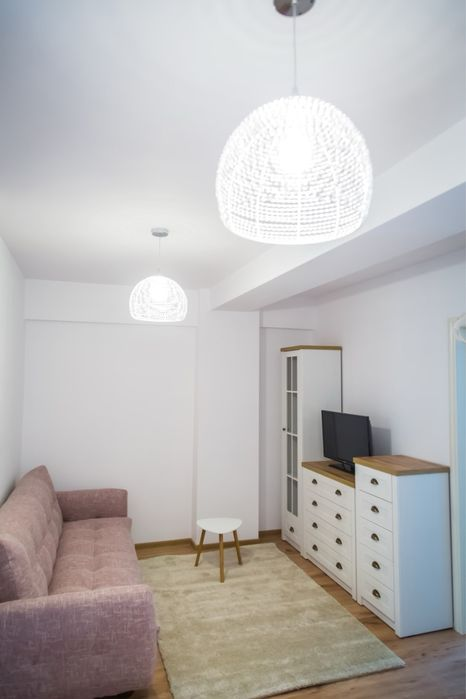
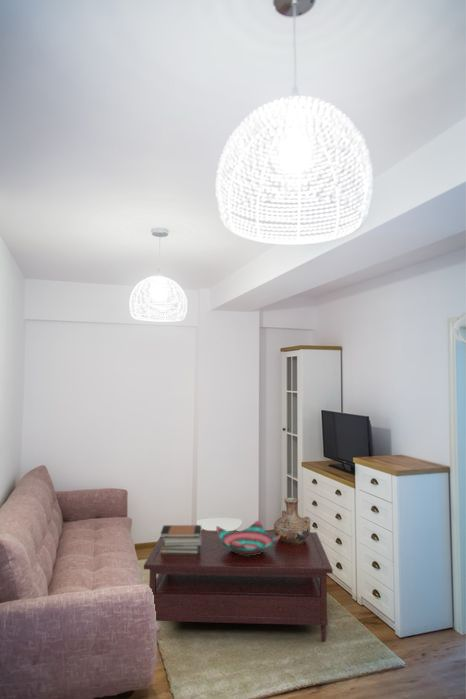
+ decorative bowl [215,520,280,556]
+ vase [273,497,312,544]
+ coffee table [143,529,334,643]
+ book stack [159,524,202,553]
